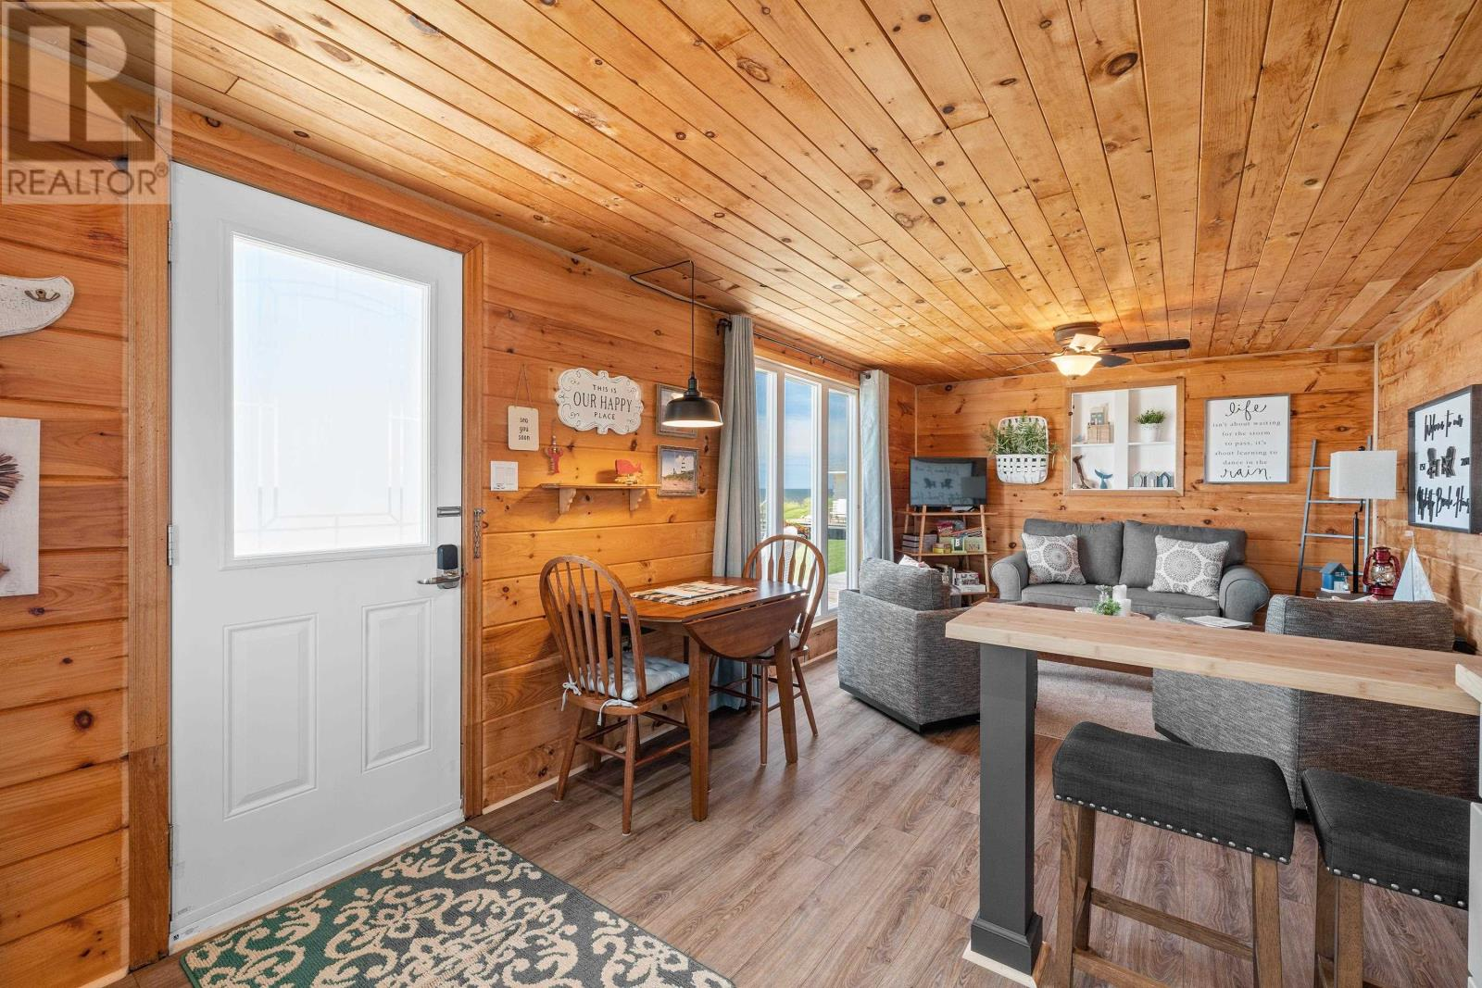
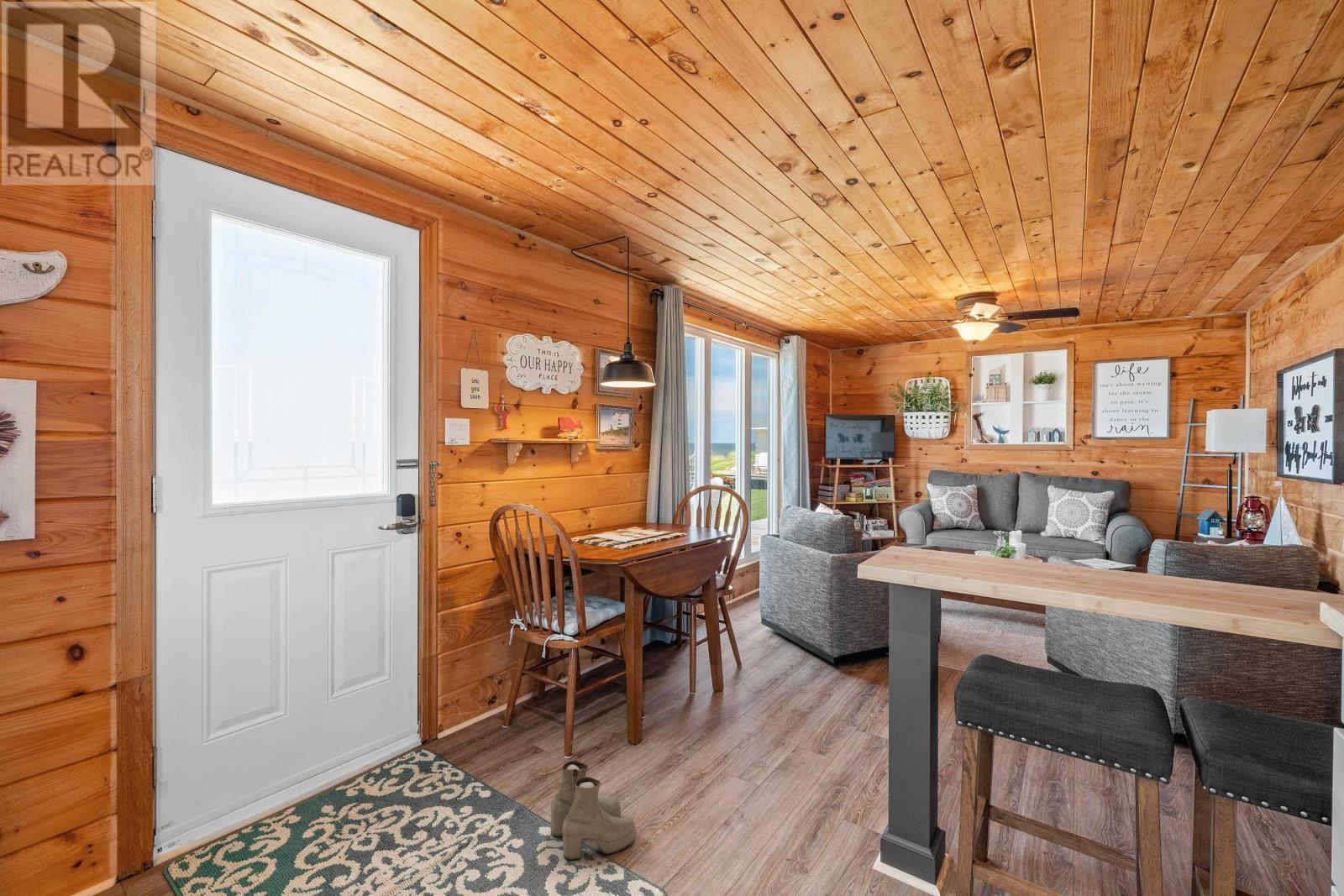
+ boots [550,760,637,861]
